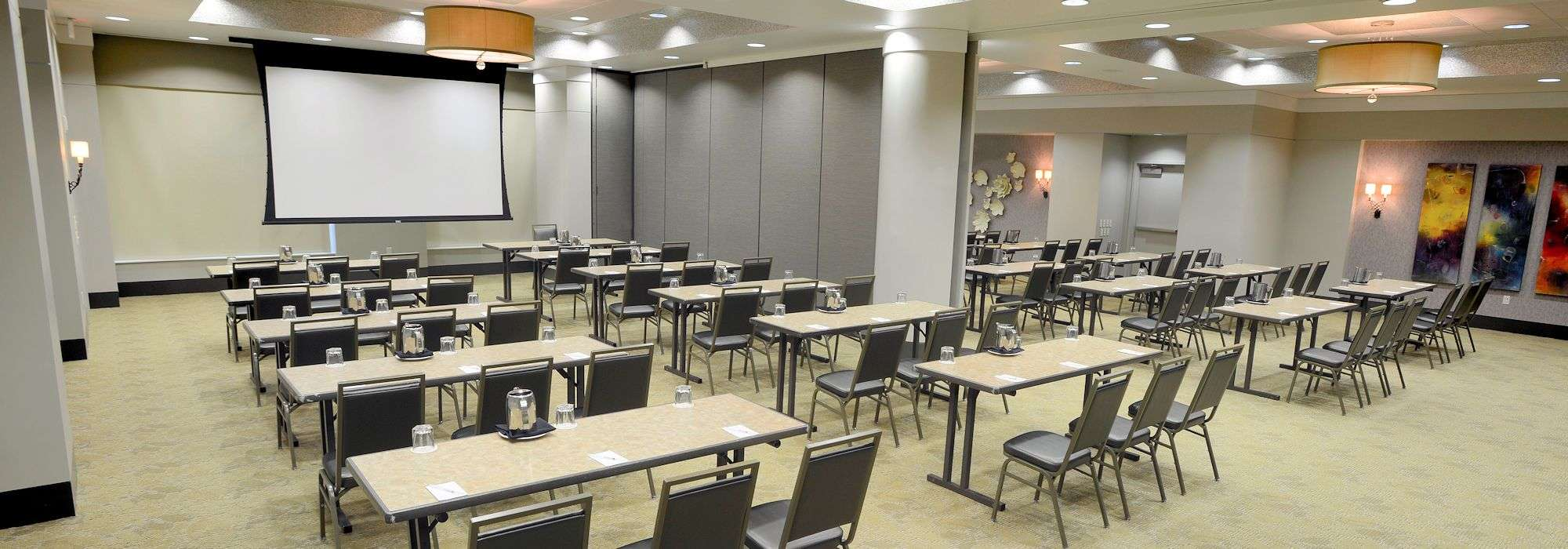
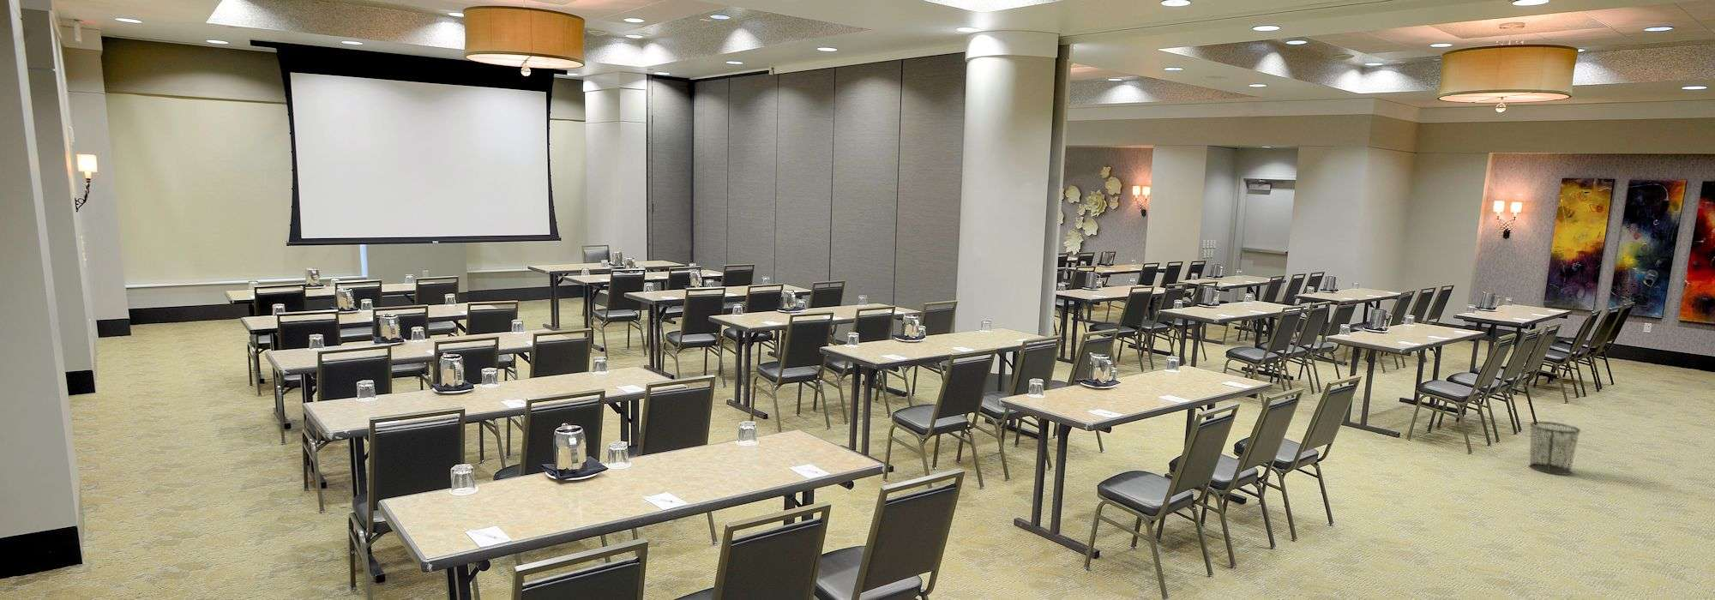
+ waste bin [1528,421,1582,475]
